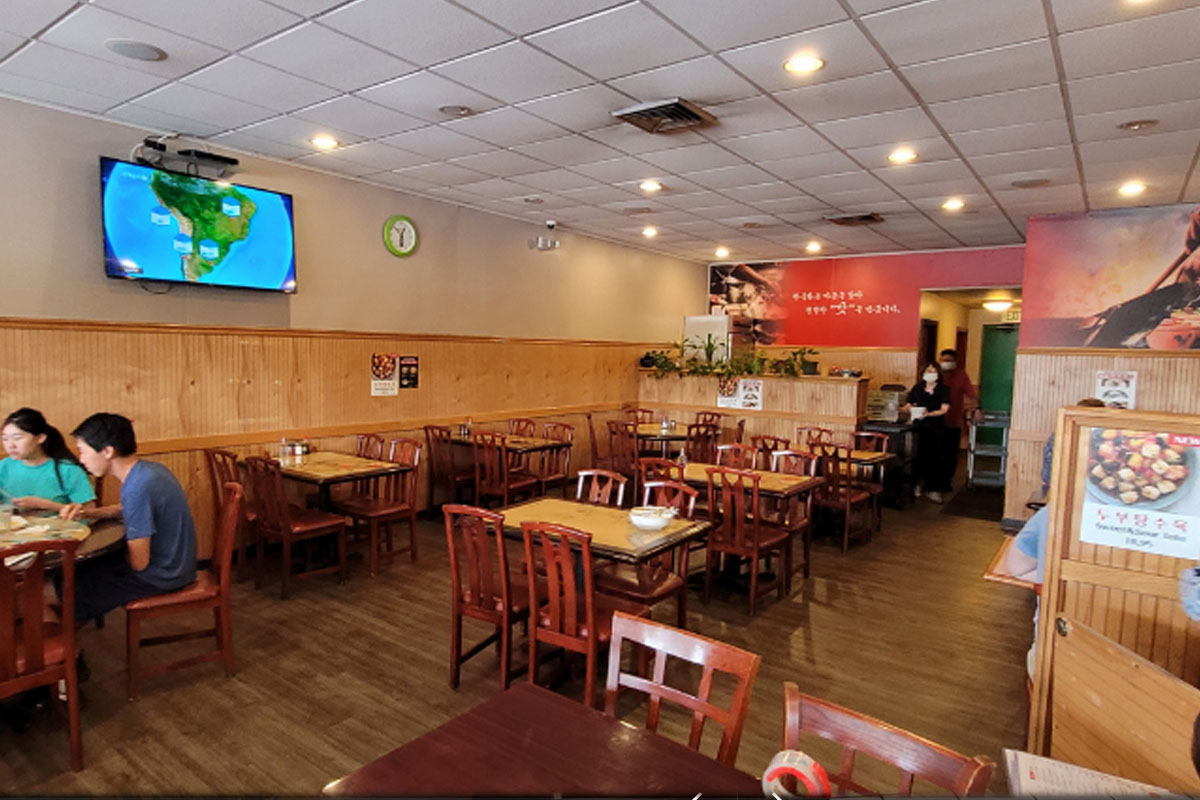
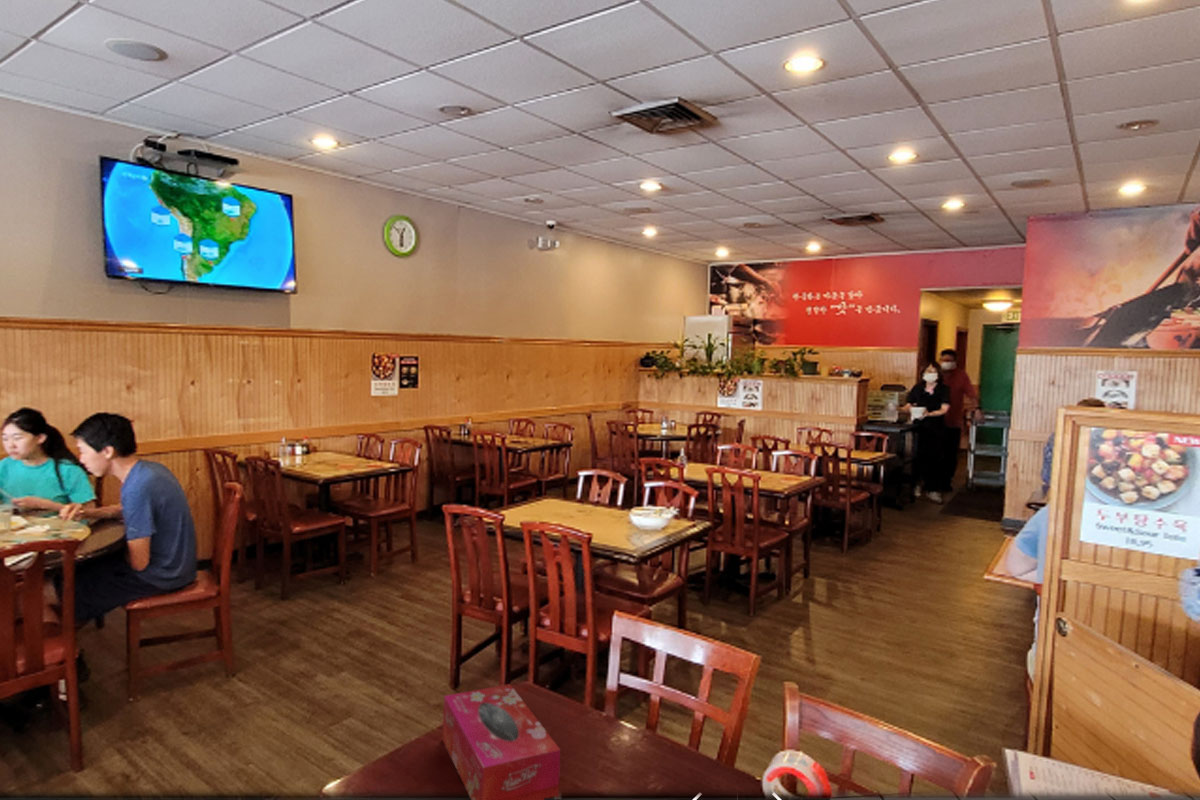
+ tissue box [442,683,561,800]
